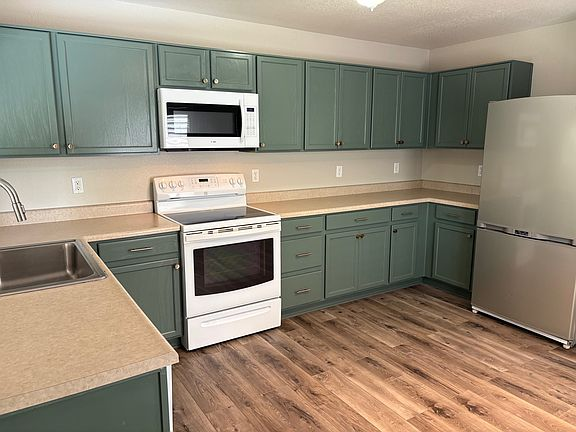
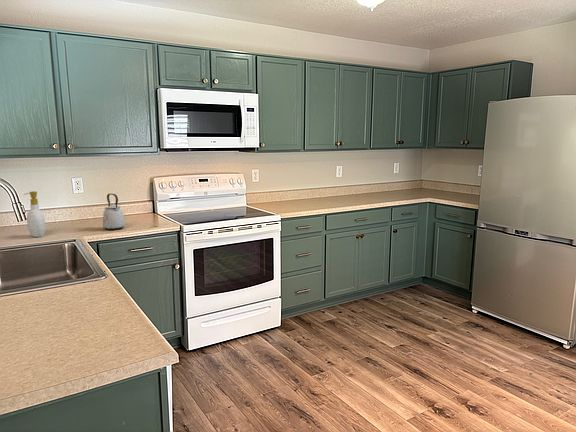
+ kettle [102,193,126,231]
+ soap bottle [23,190,46,238]
